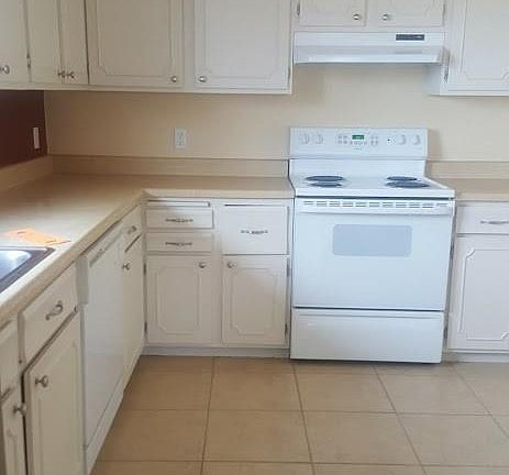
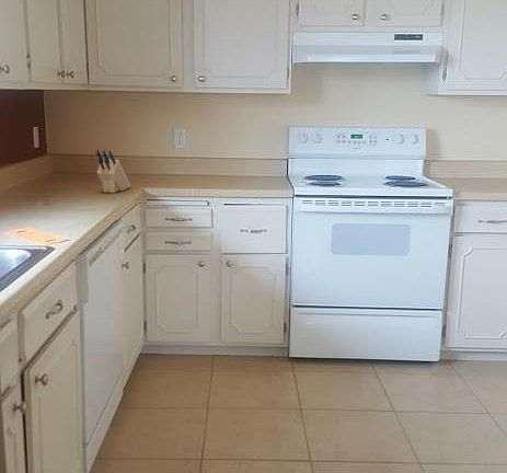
+ knife block [95,148,132,194]
